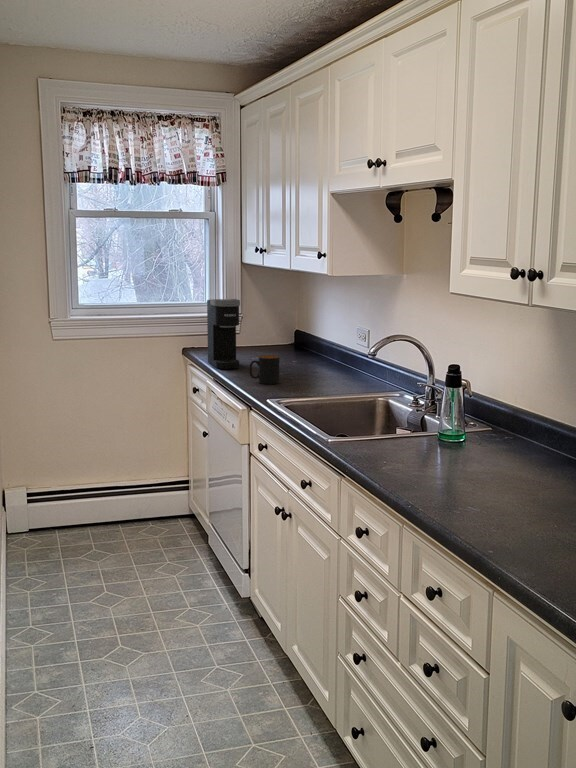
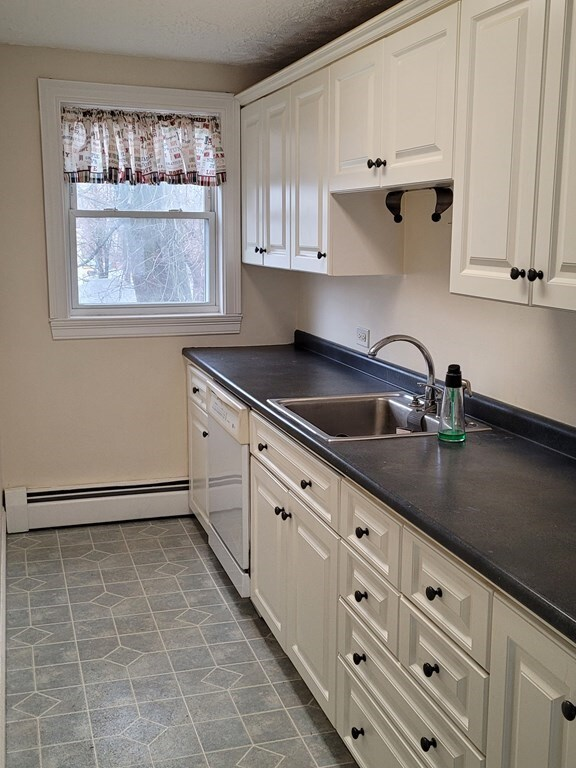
- coffee maker [206,298,241,370]
- mug [249,355,280,385]
